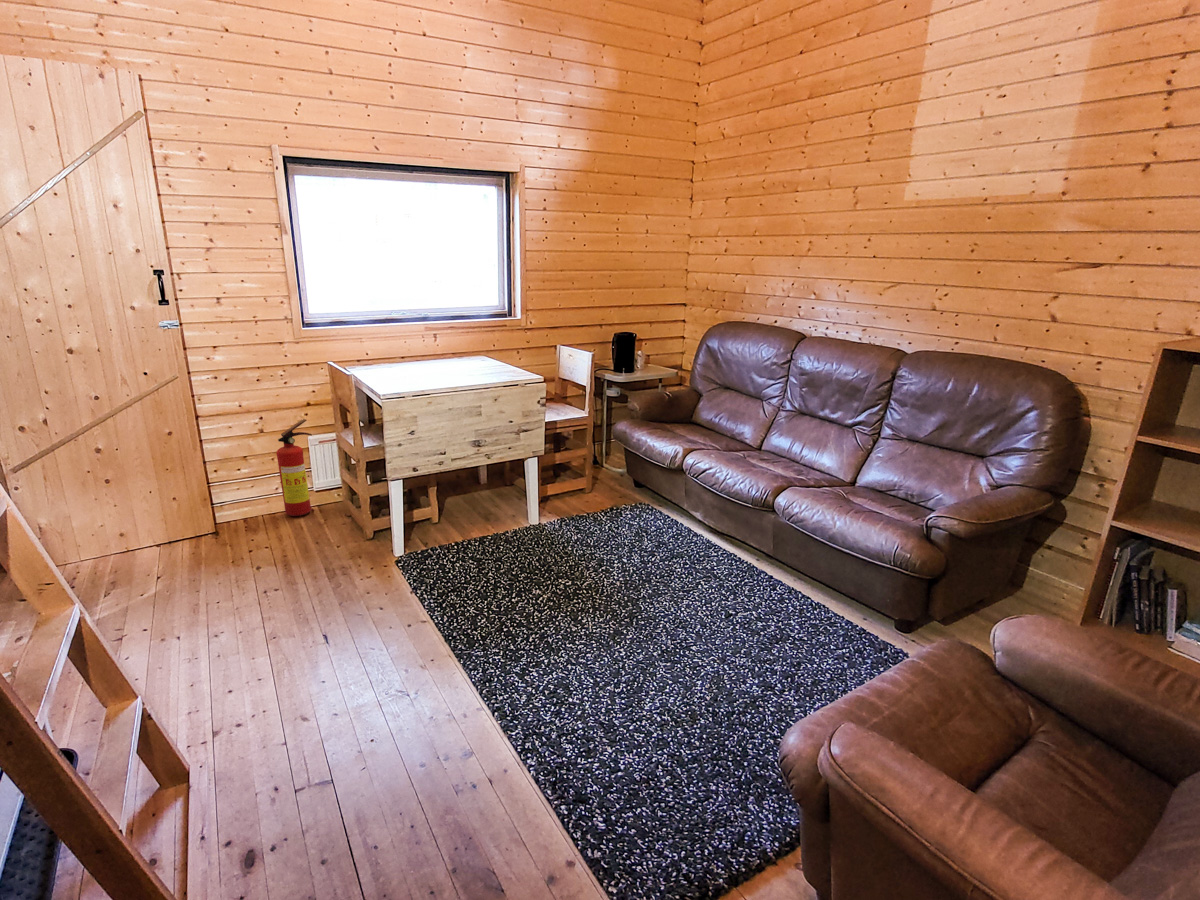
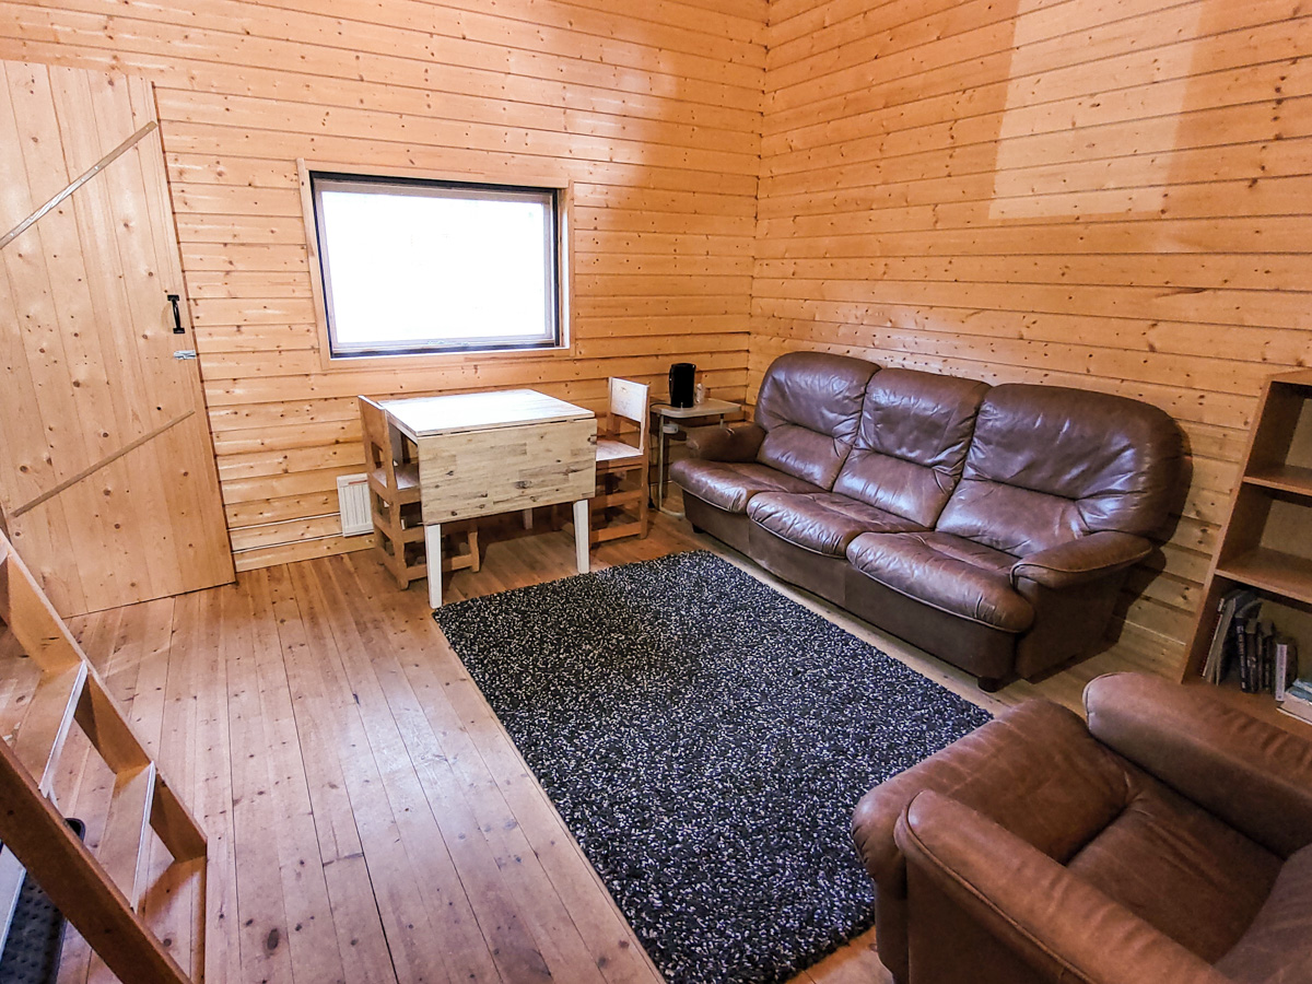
- fire extinguisher [275,418,313,517]
